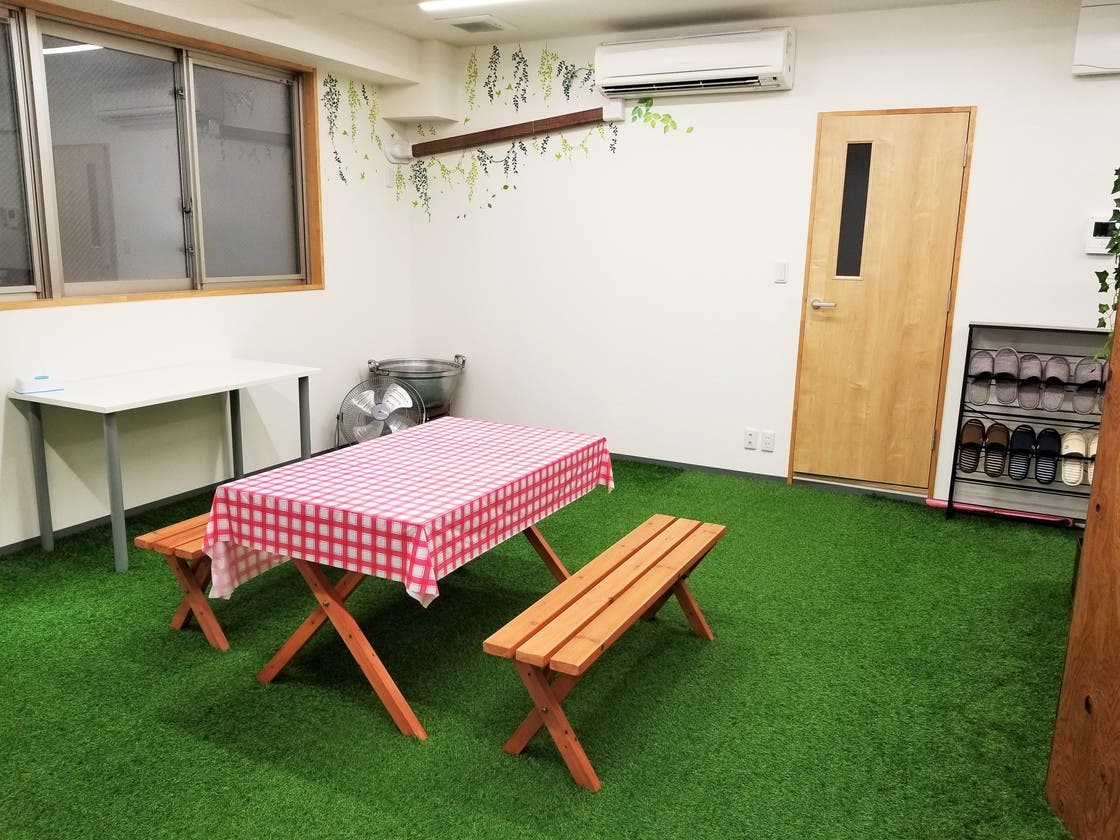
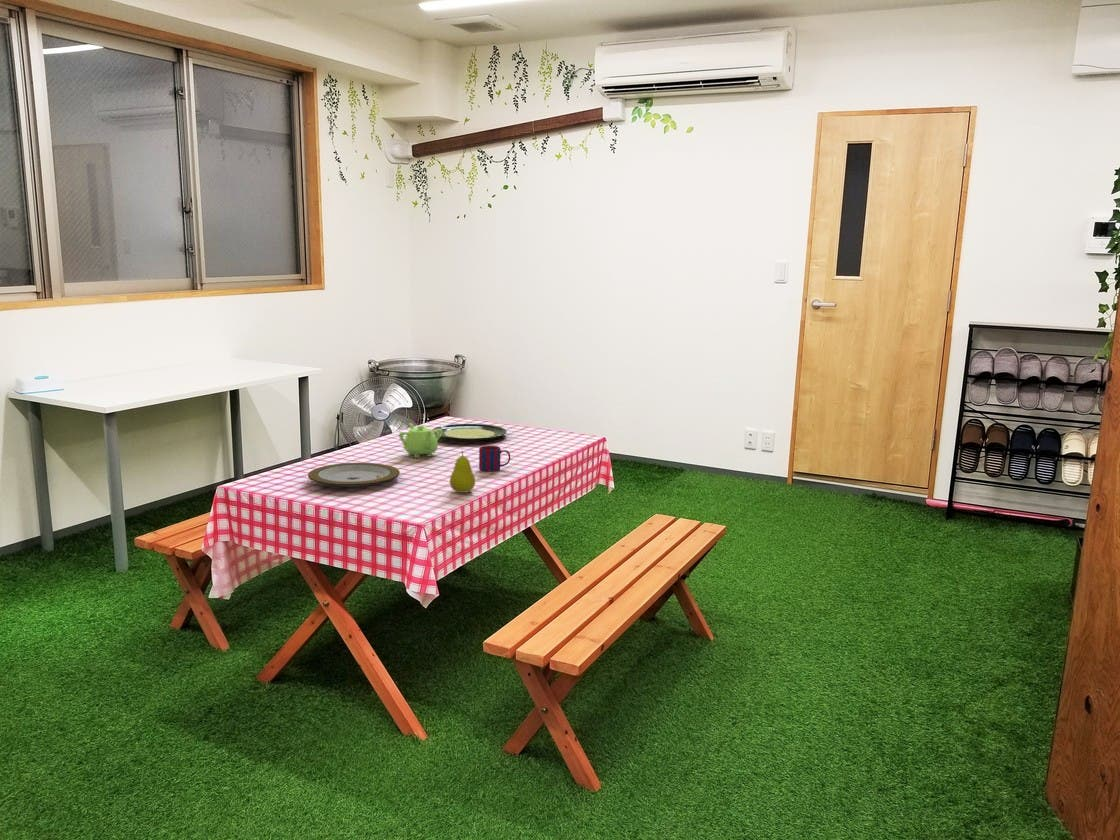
+ teapot [398,422,442,459]
+ plate [432,423,508,441]
+ fruit [449,450,476,494]
+ mug [478,445,511,472]
+ plate [307,462,401,489]
